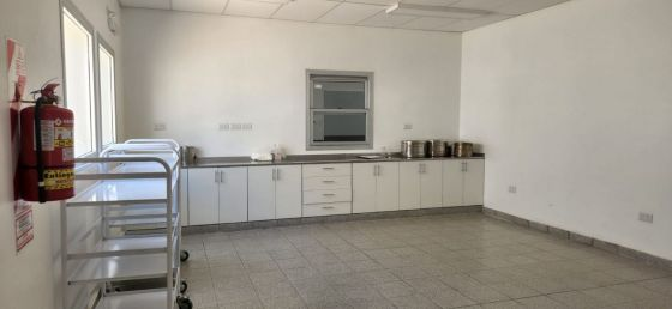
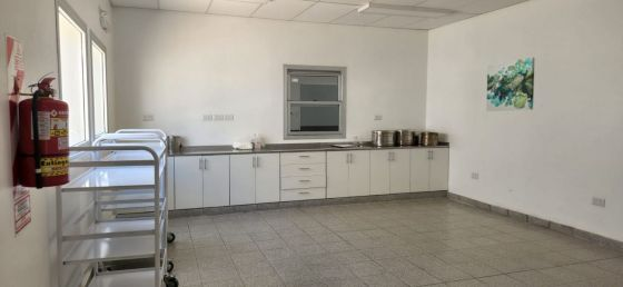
+ wall art [485,57,536,112]
